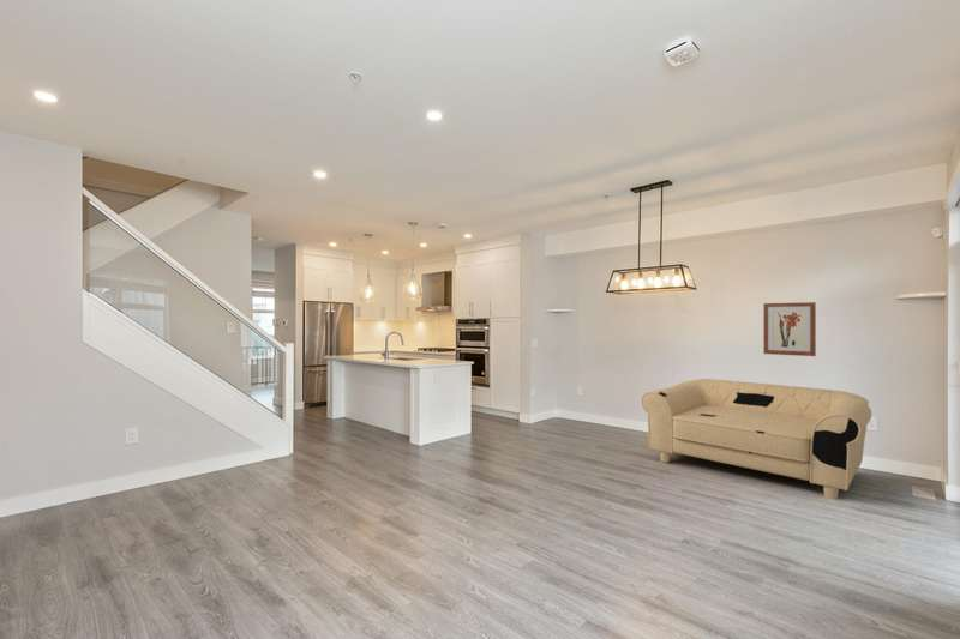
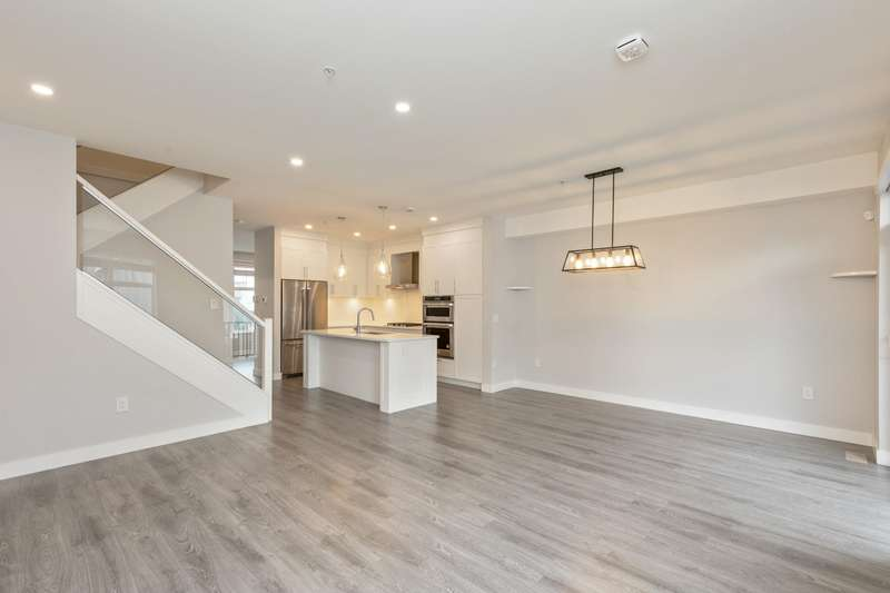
- sofa [641,378,872,500]
- wall art [762,301,817,357]
